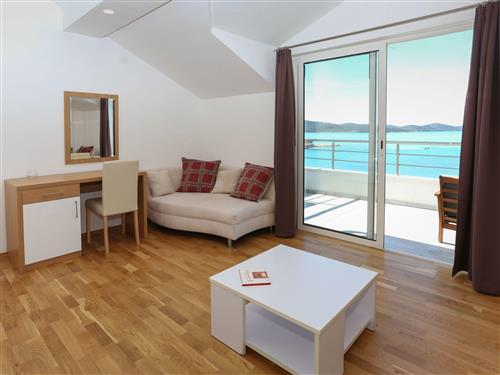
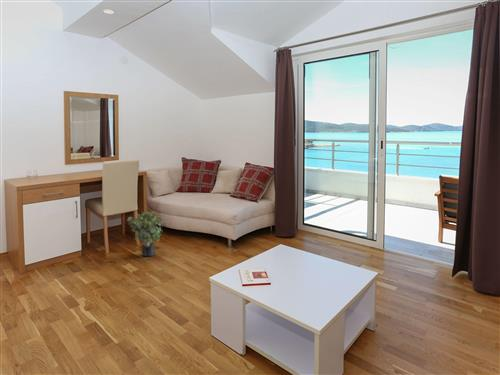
+ potted plant [126,211,164,257]
